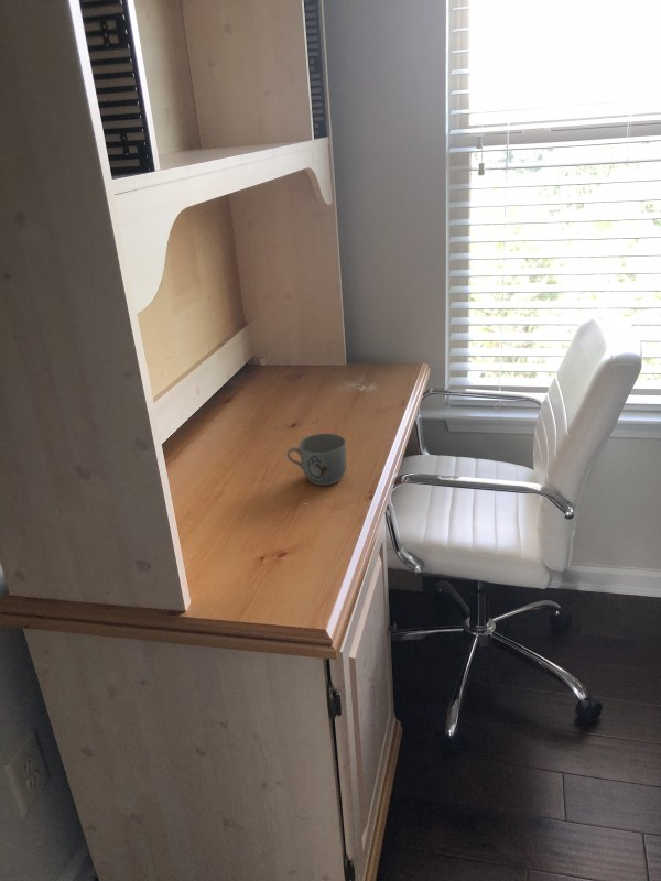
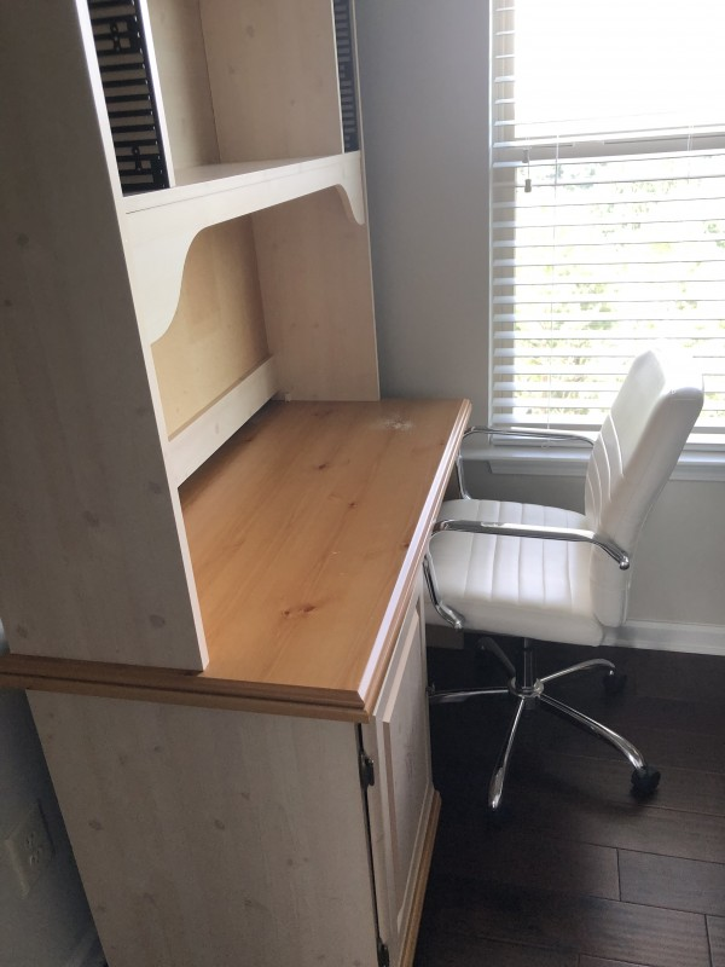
- mug [286,433,348,487]
